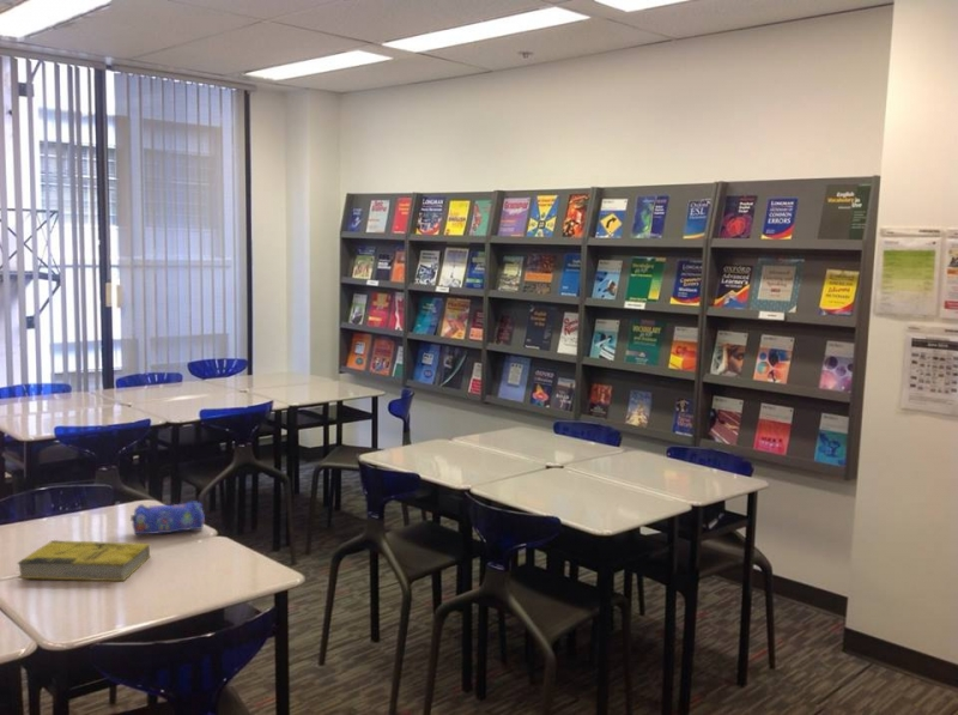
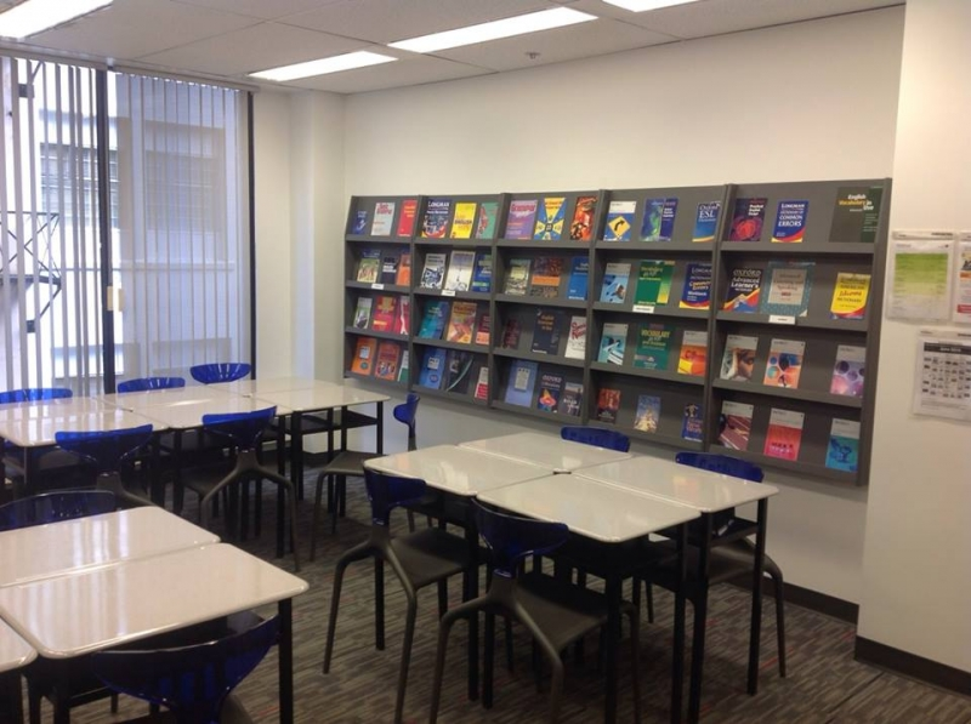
- book [17,539,151,582]
- pencil case [129,499,206,535]
